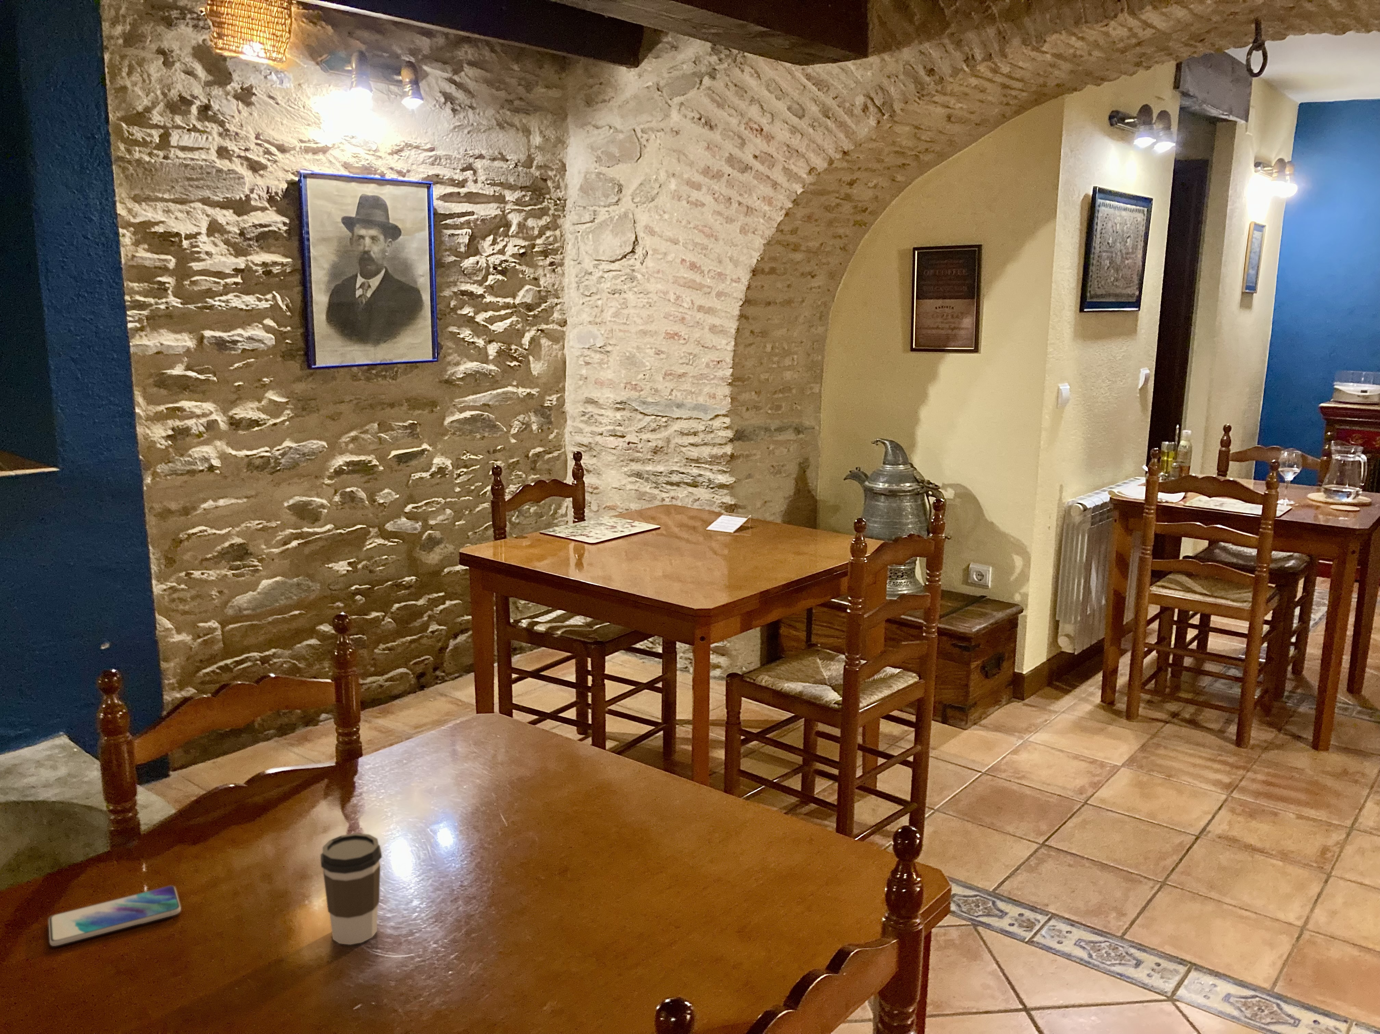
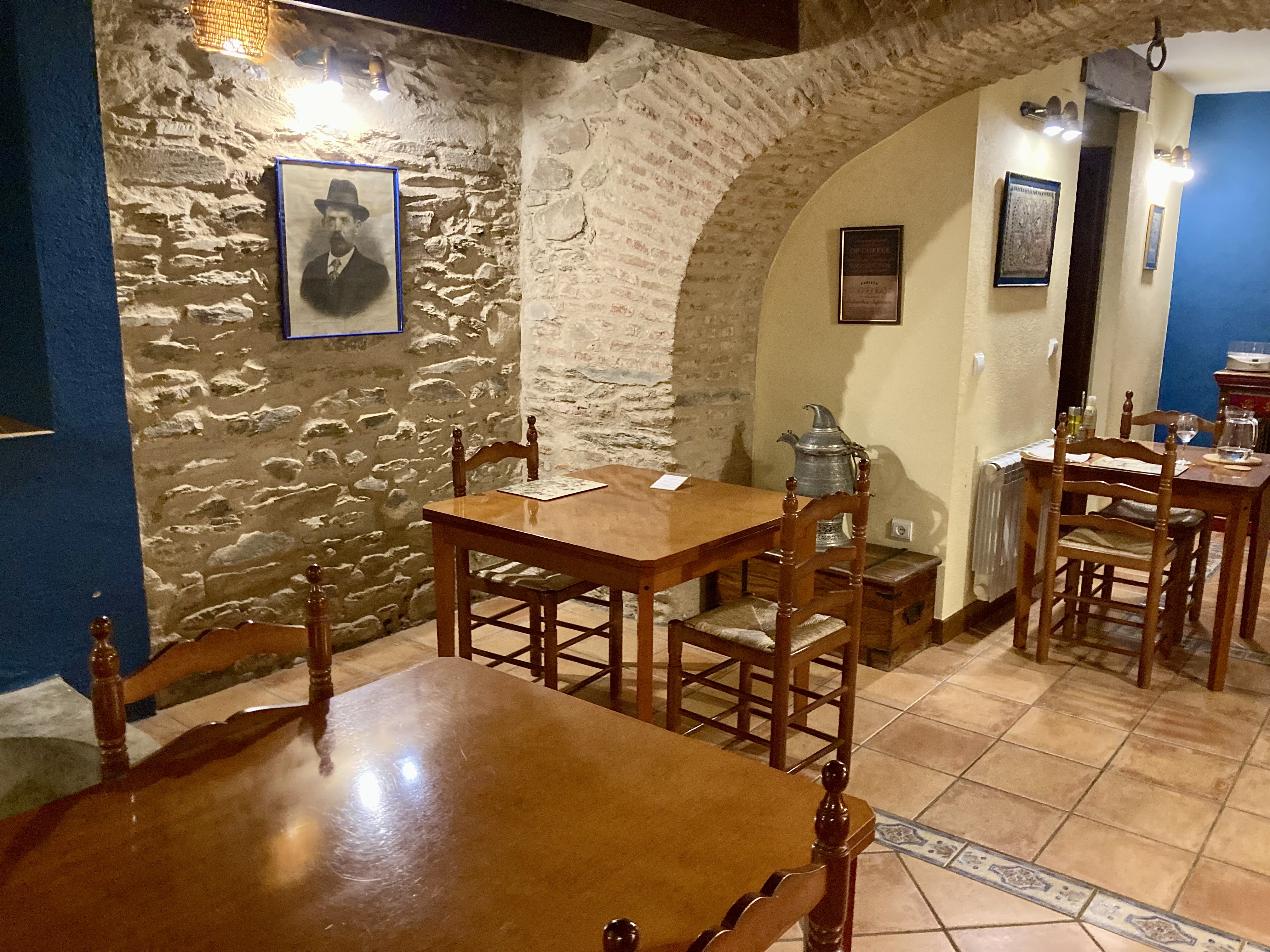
- smartphone [48,885,181,946]
- coffee cup [321,833,382,945]
